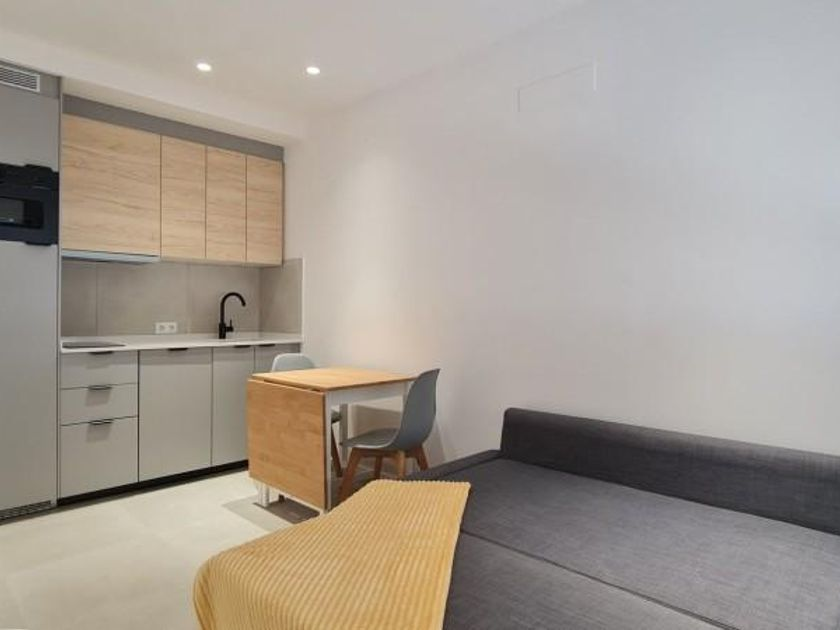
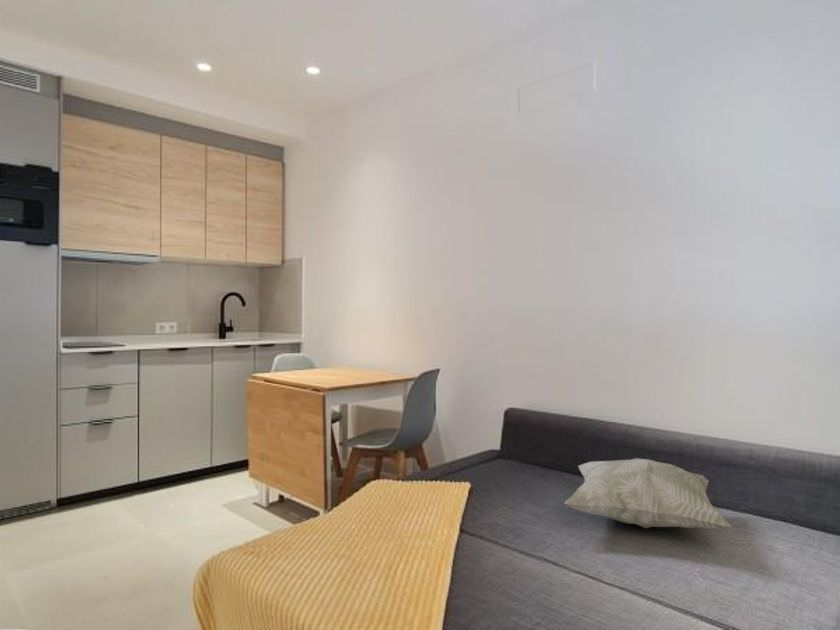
+ decorative pillow [563,457,732,530]
